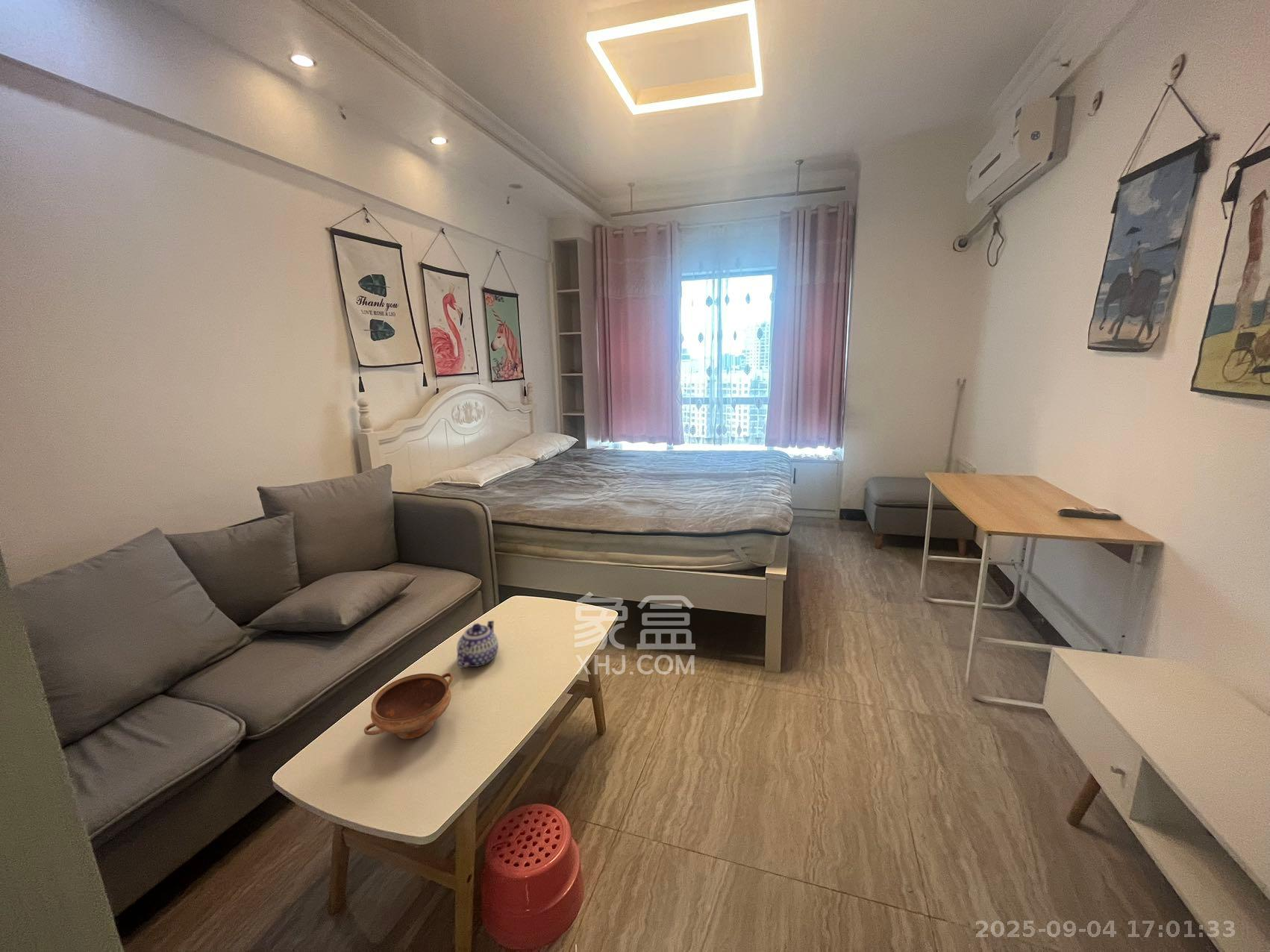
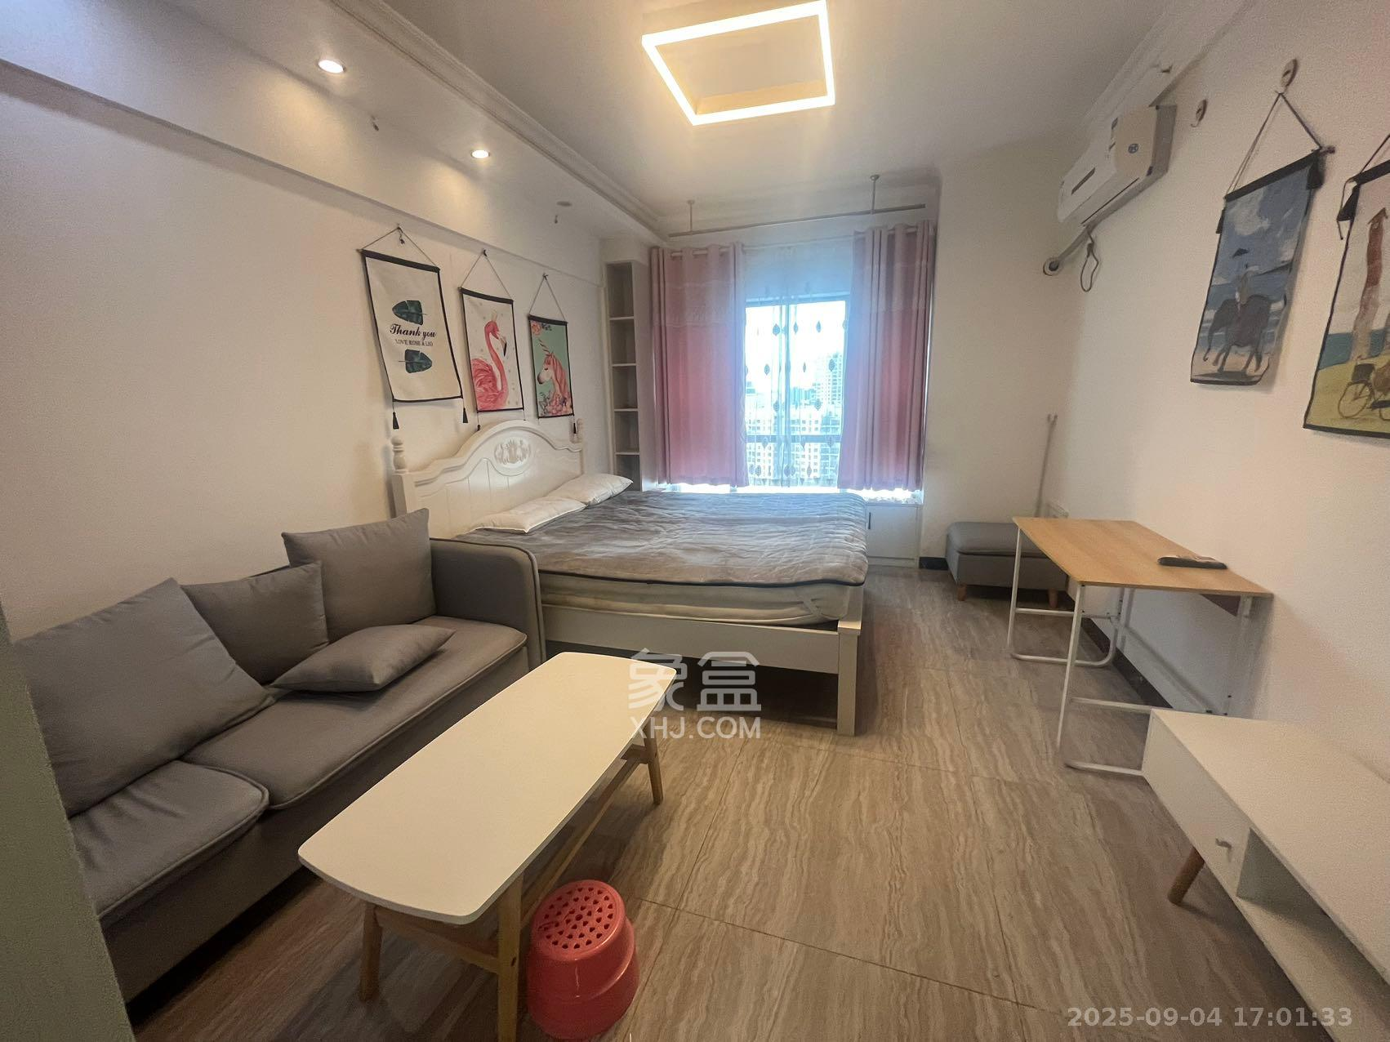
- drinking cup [363,672,454,740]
- teapot [456,620,499,669]
